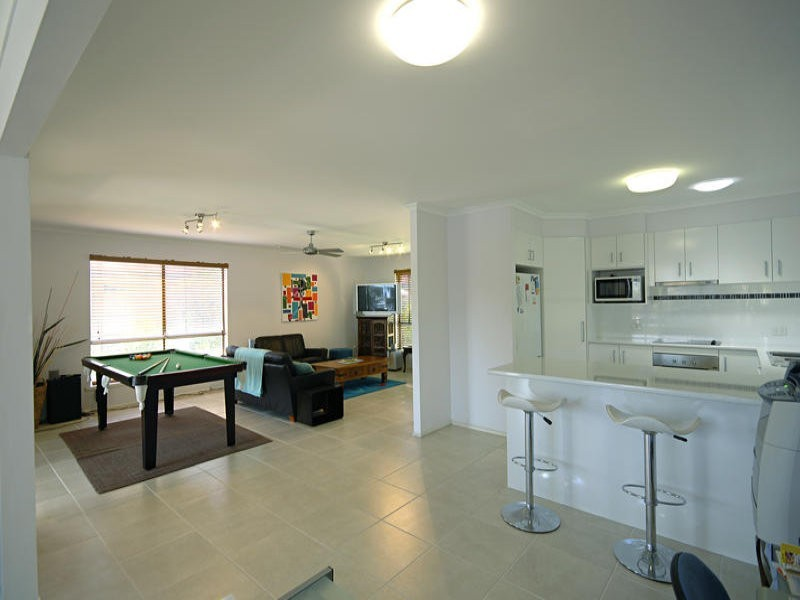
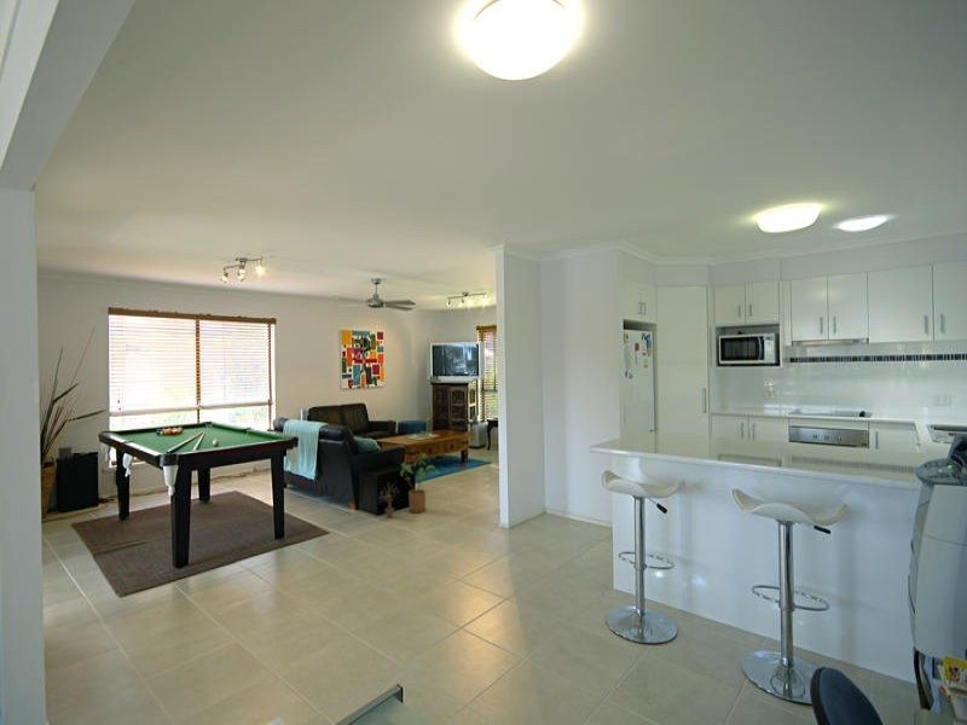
+ decorative plant [375,482,400,520]
+ house plant [399,452,438,514]
